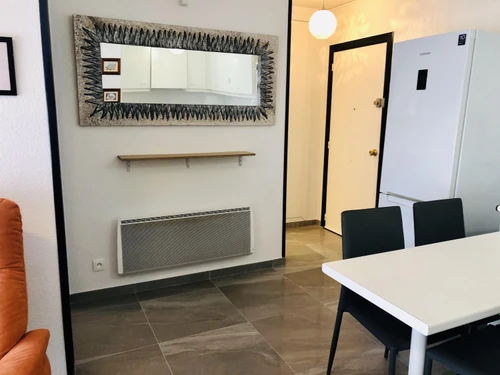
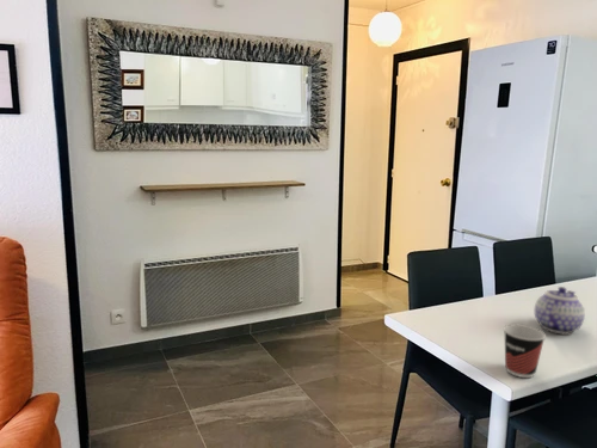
+ teapot [534,286,586,336]
+ cup [503,324,547,379]
